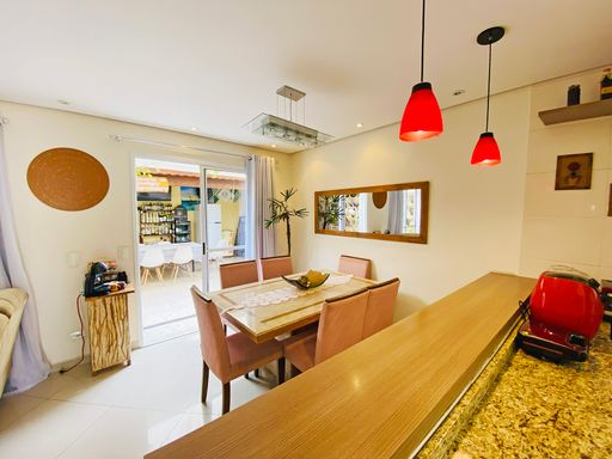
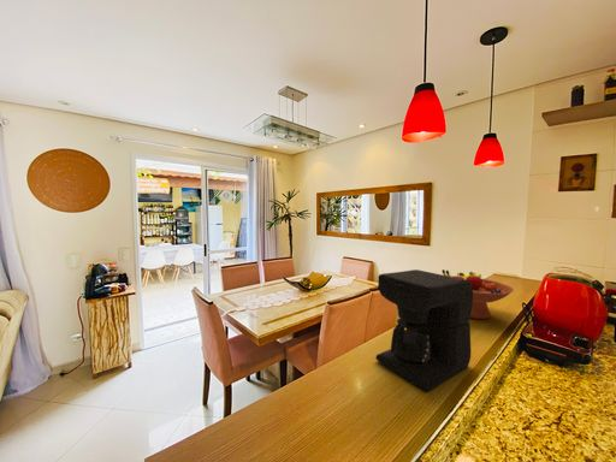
+ fruit bowl [442,268,515,320]
+ coffee maker [374,268,473,393]
